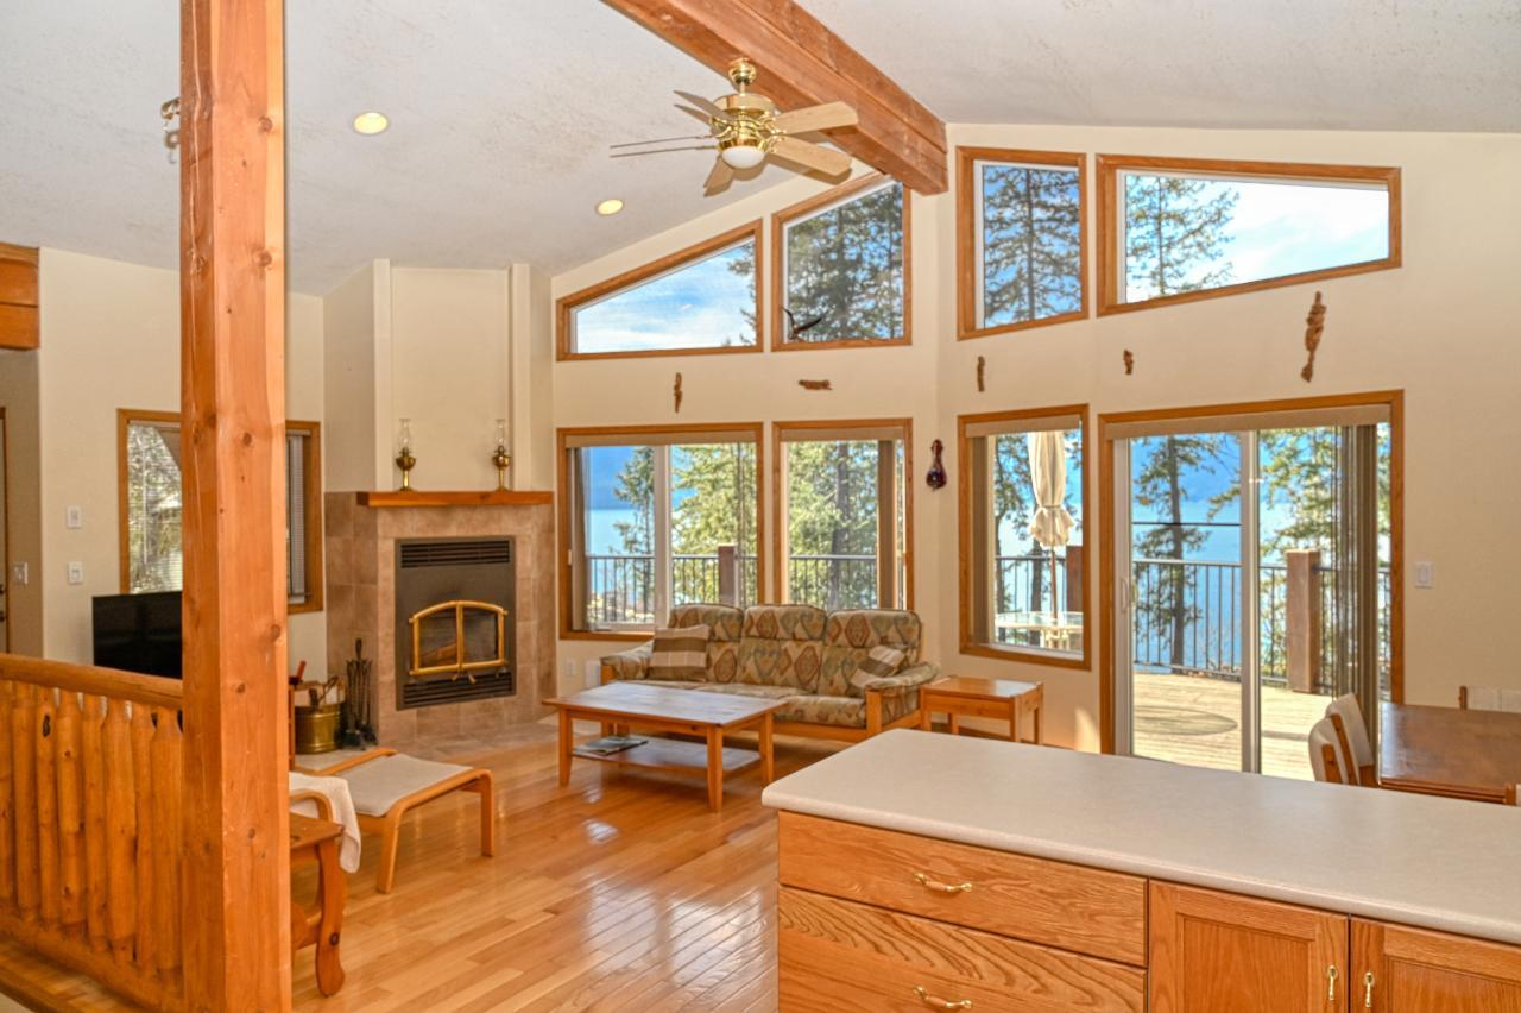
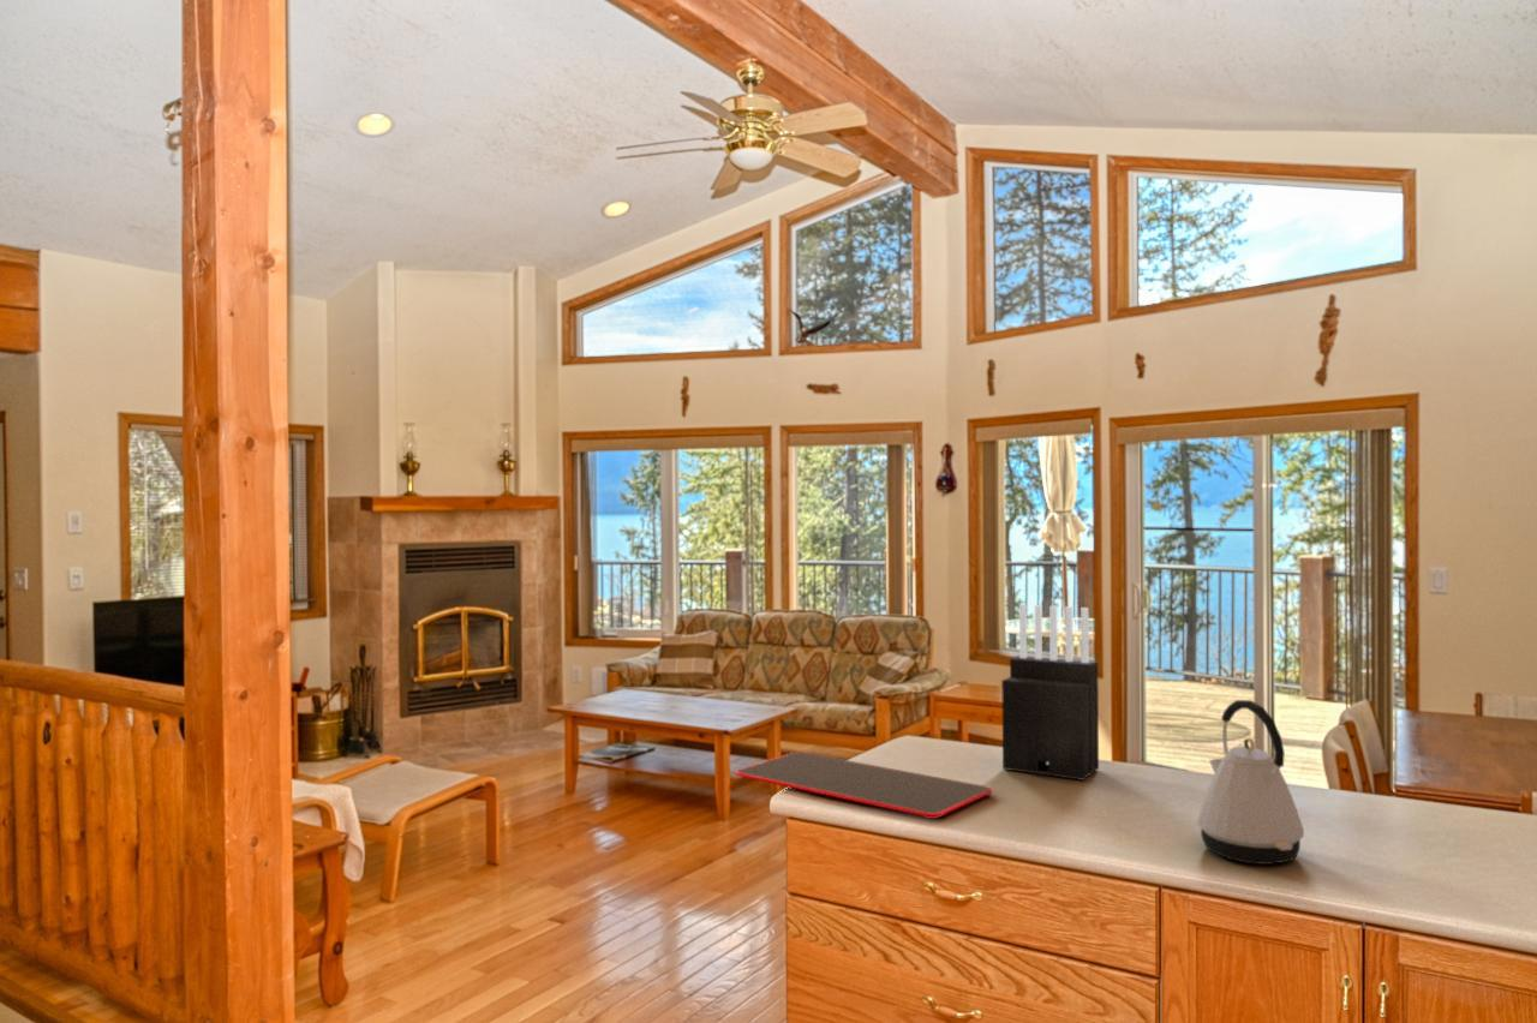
+ cutting board [734,750,993,820]
+ knife block [1000,604,1100,782]
+ kettle [1196,699,1305,866]
